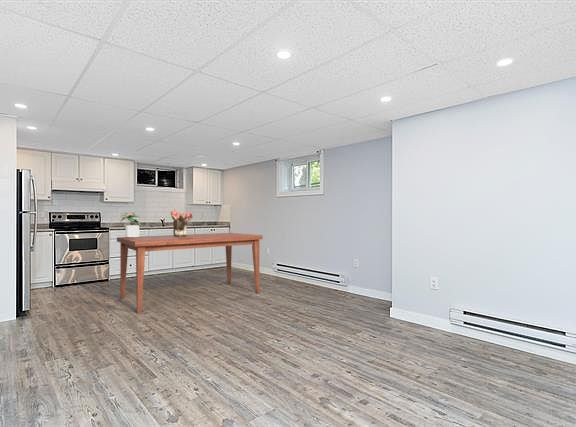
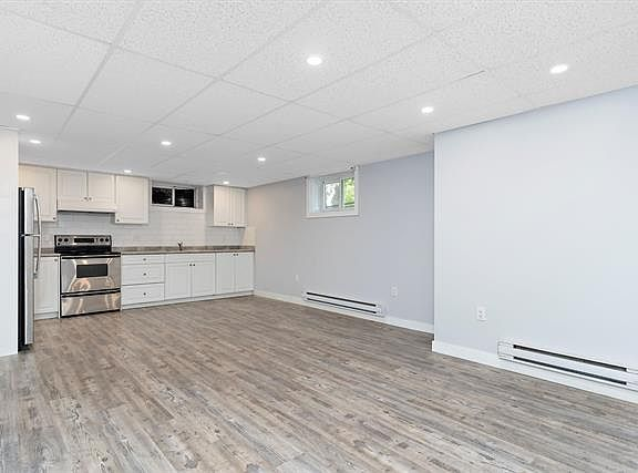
- bouquet [170,208,194,236]
- dining table [116,232,264,315]
- potted plant [119,212,144,237]
